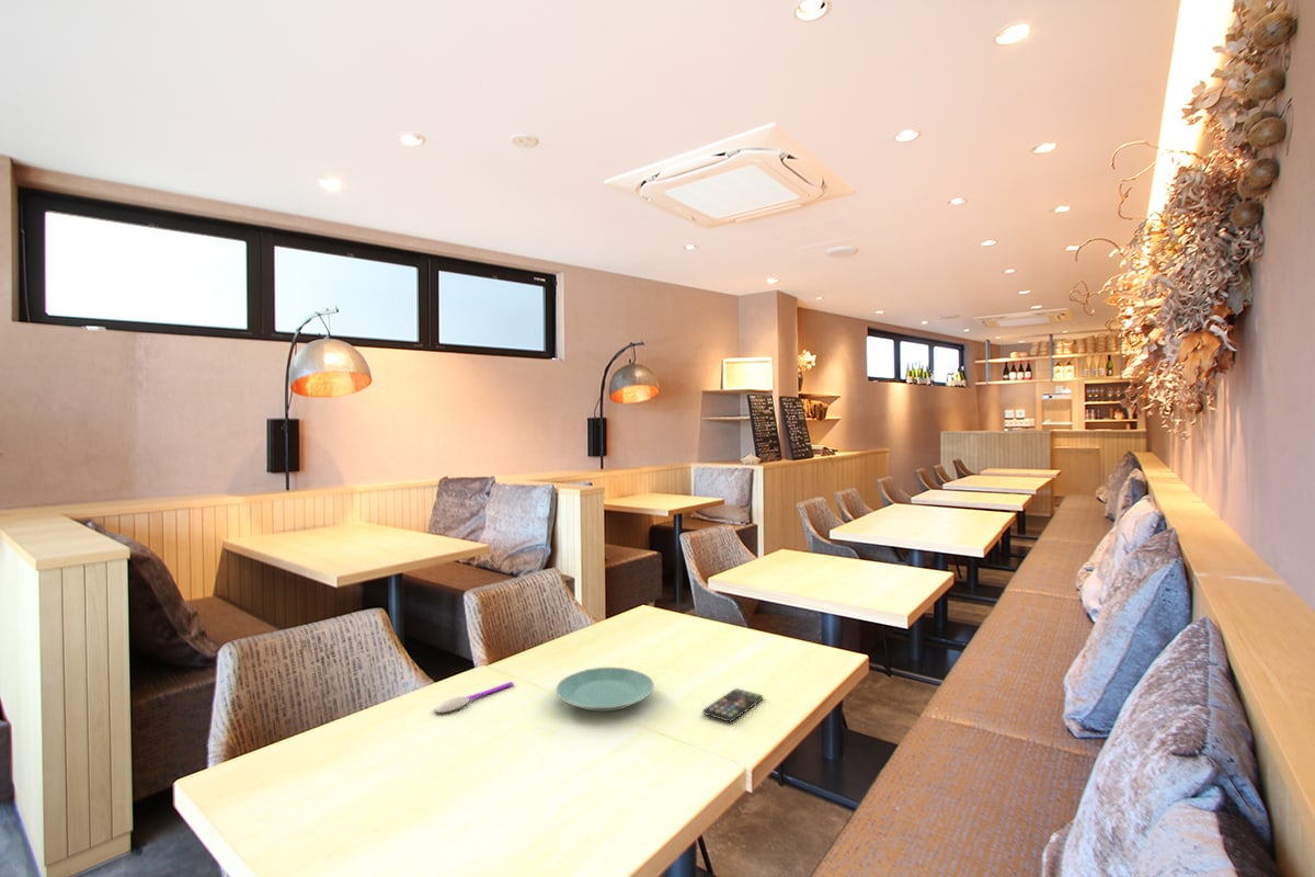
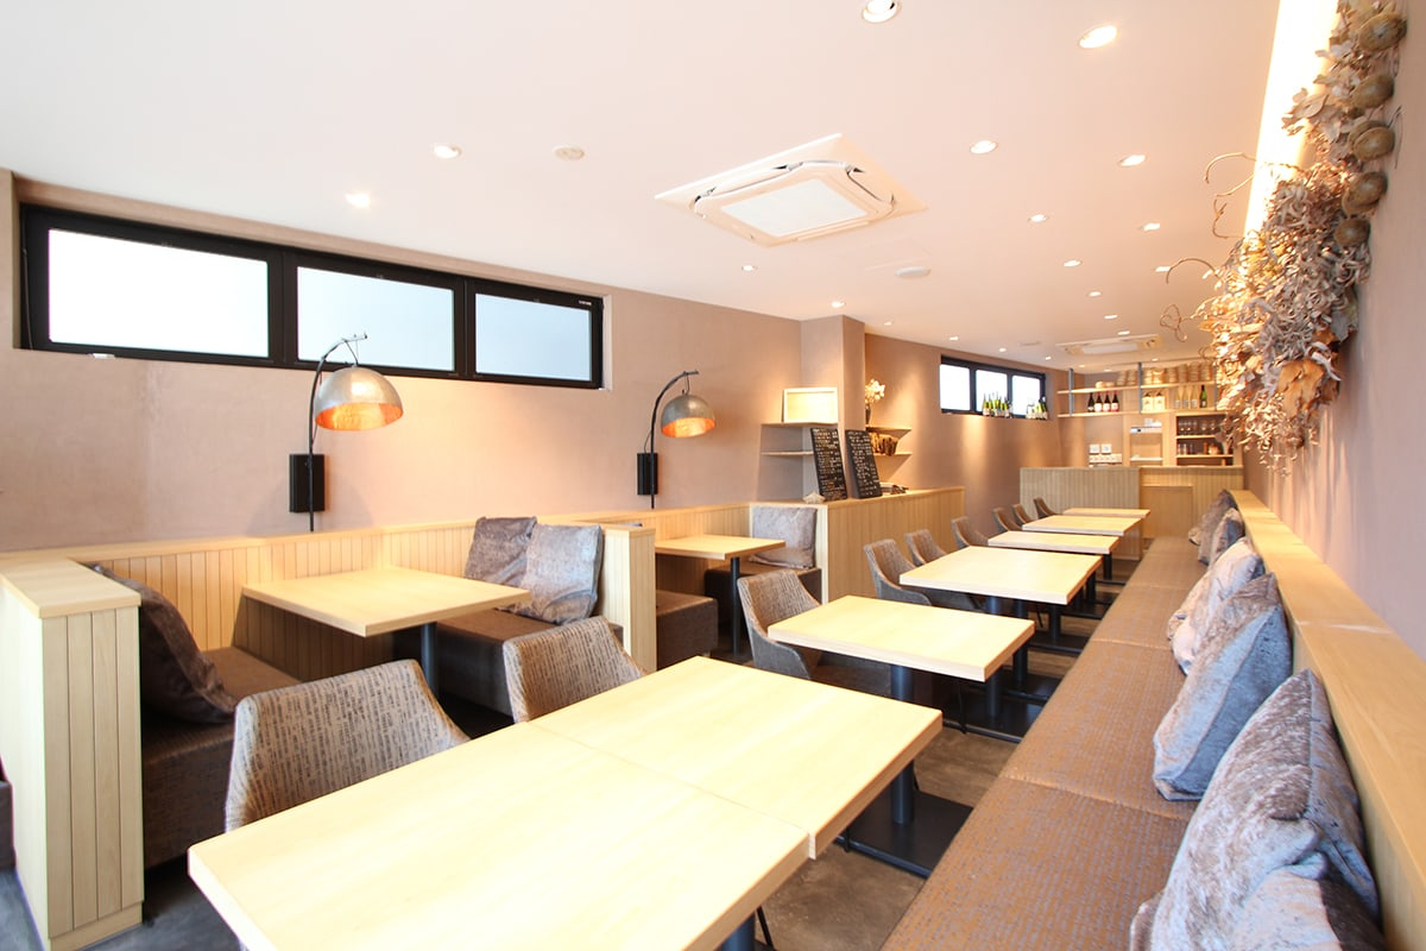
- spoon [434,681,515,714]
- smartphone [701,687,764,722]
- plate [554,667,655,713]
